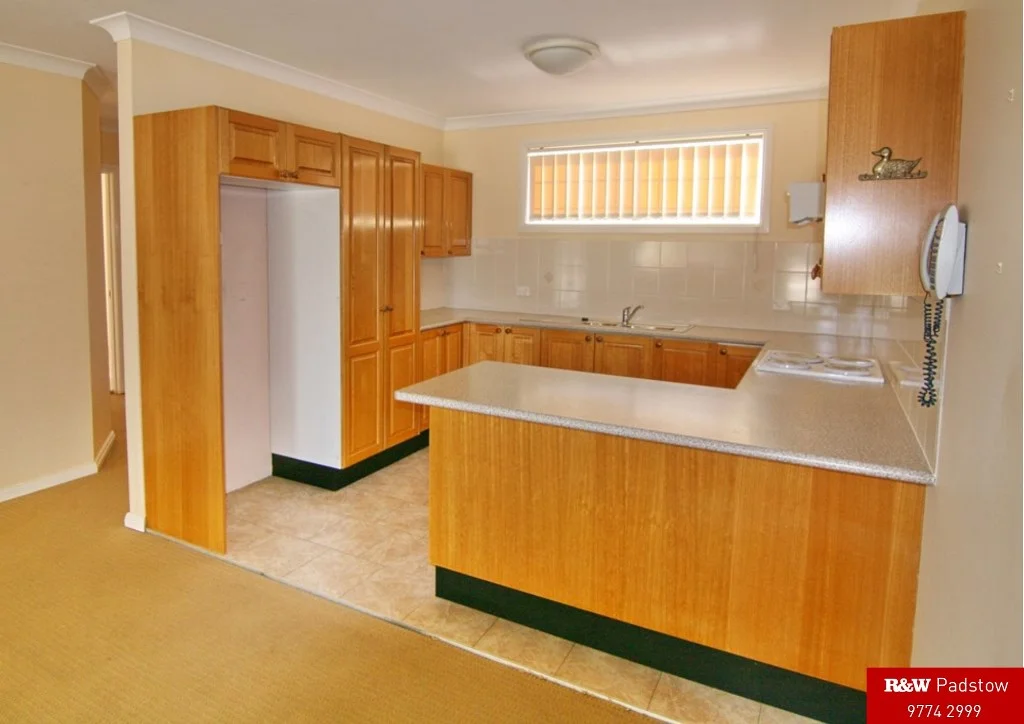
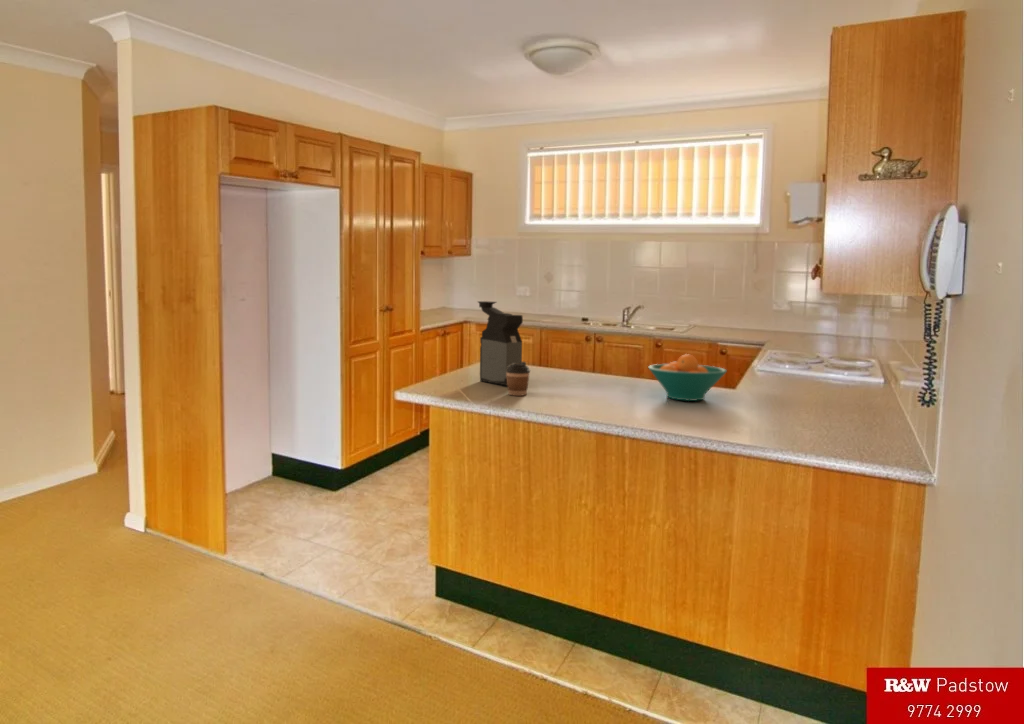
+ coffee maker [476,300,524,386]
+ fruit bowl [647,353,728,402]
+ coffee cup [506,361,531,397]
